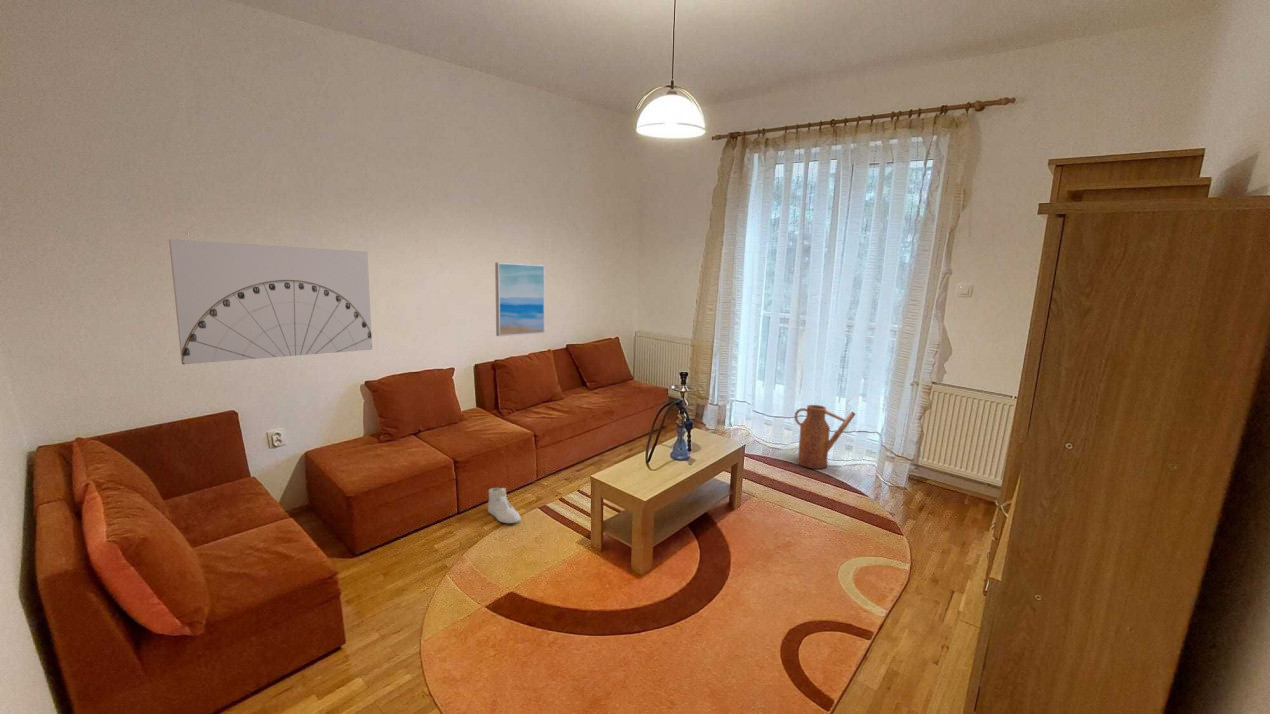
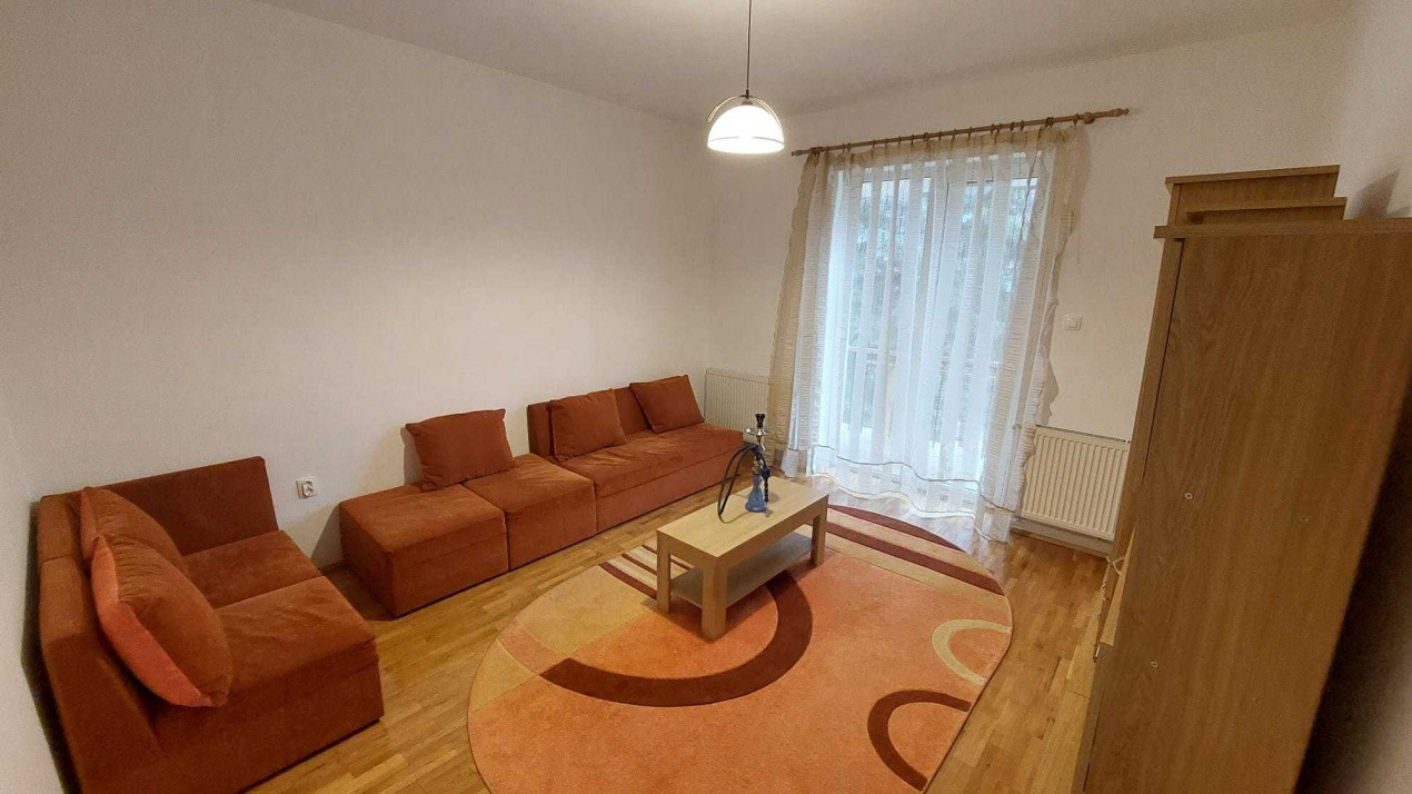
- wall art [494,262,546,337]
- wall art [168,238,373,365]
- watering can [793,404,857,470]
- sneaker [487,487,522,524]
